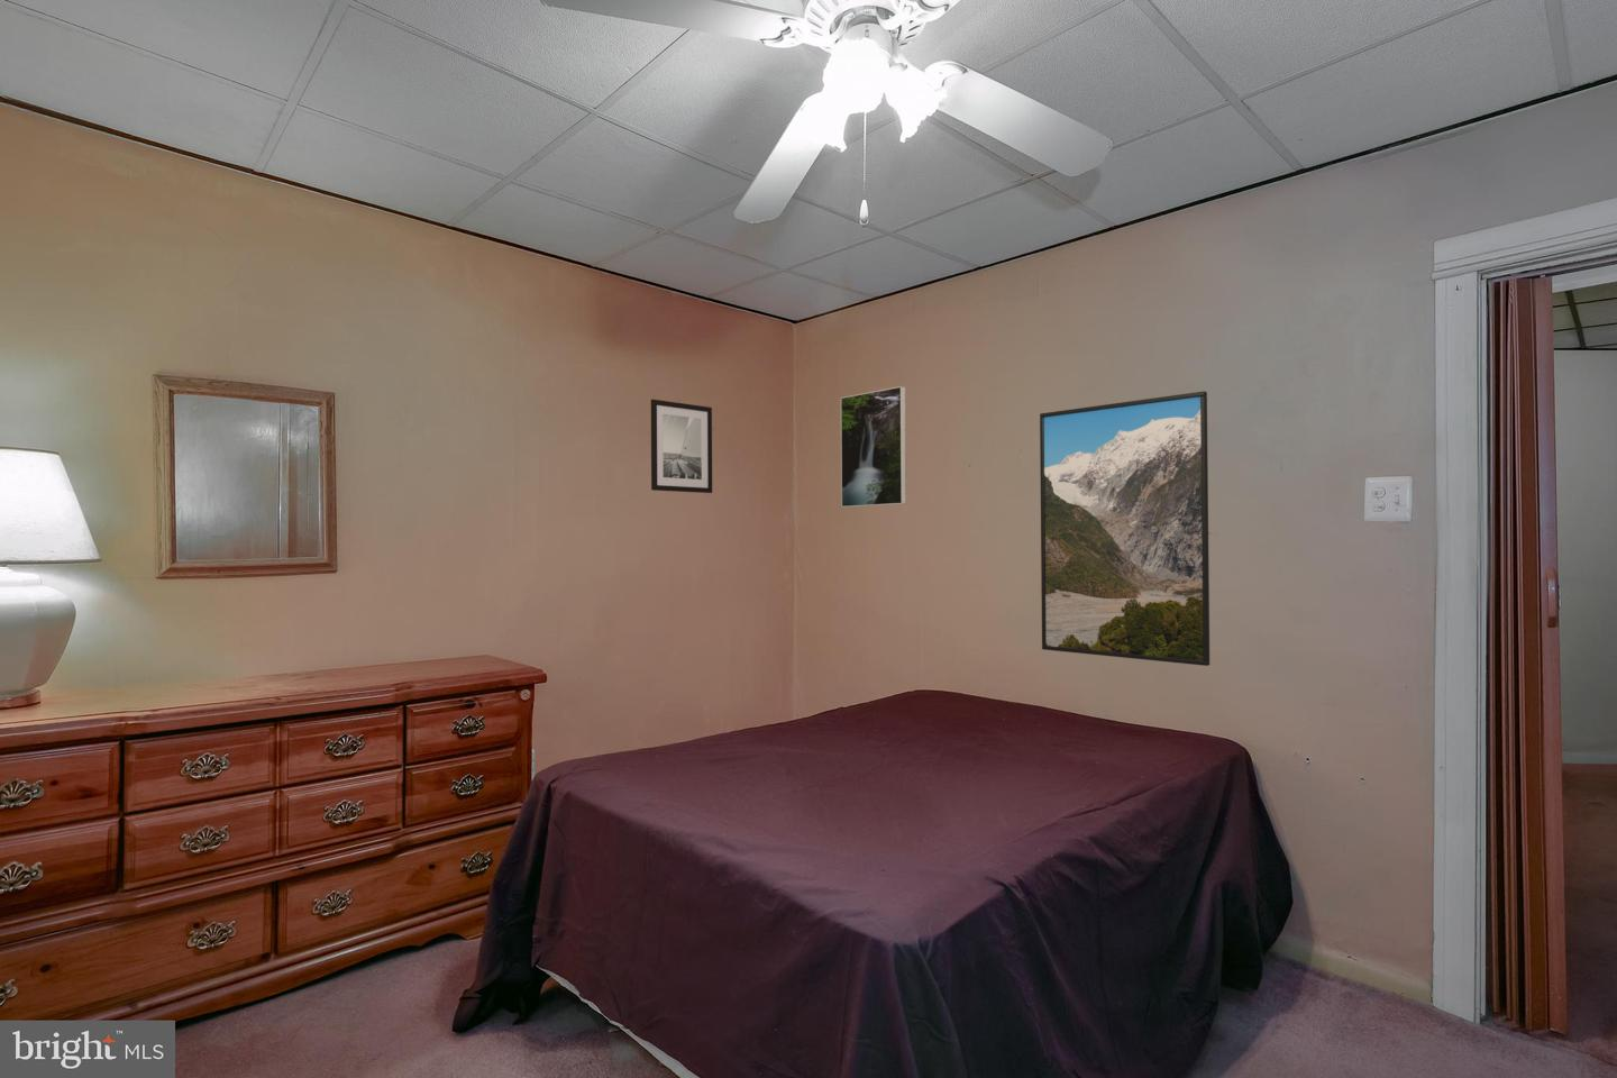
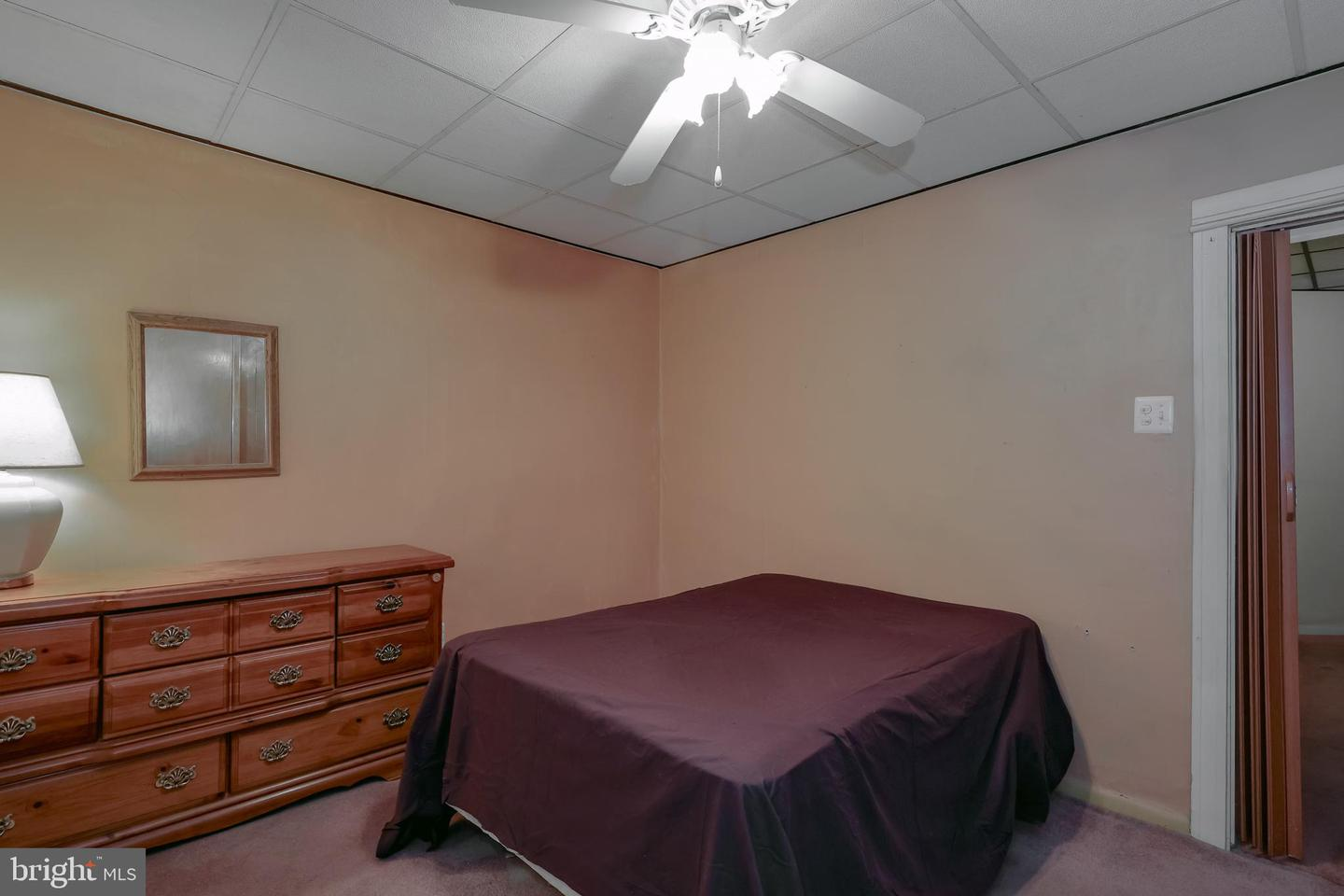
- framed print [840,385,907,509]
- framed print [1038,390,1210,667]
- wall art [650,398,713,494]
